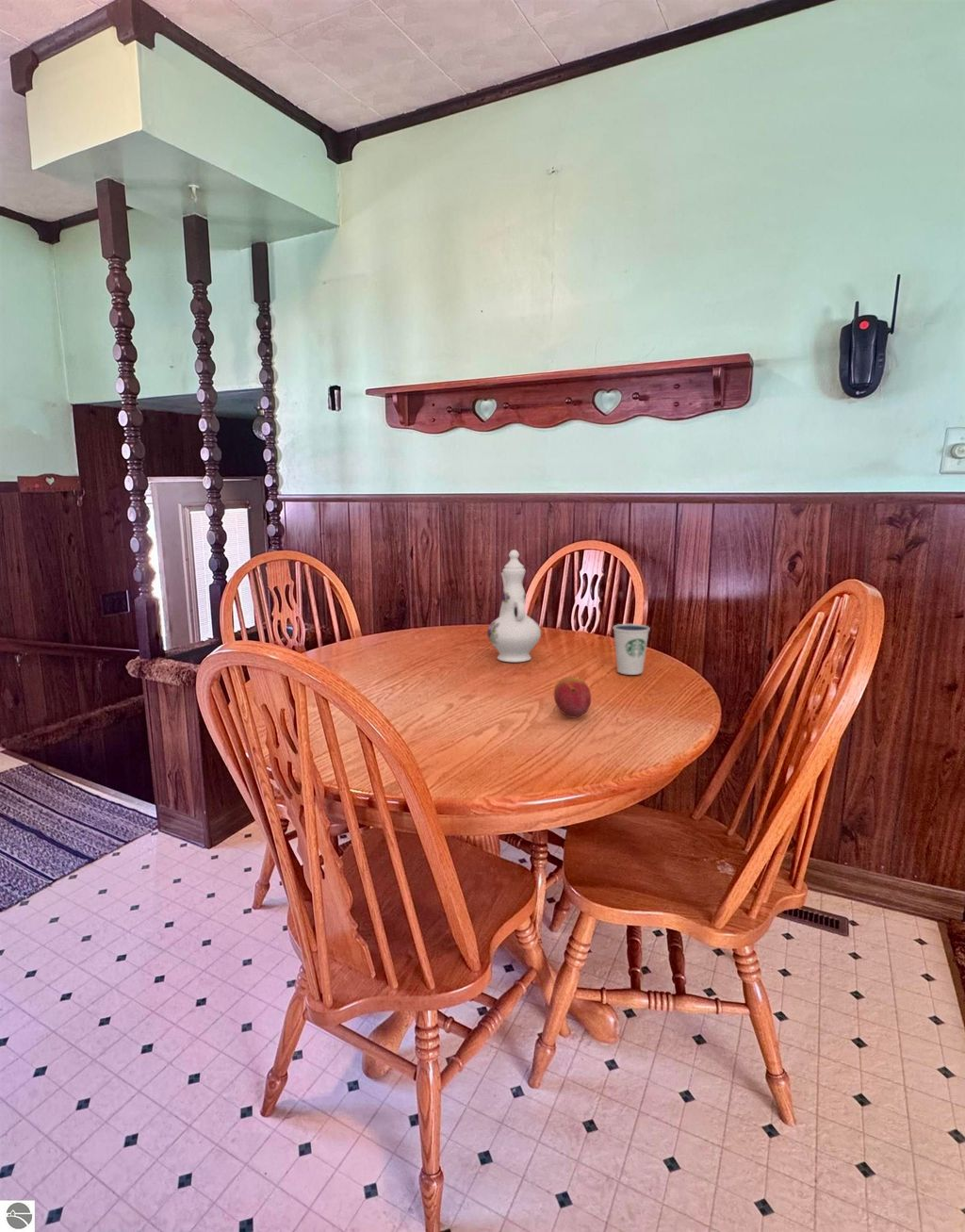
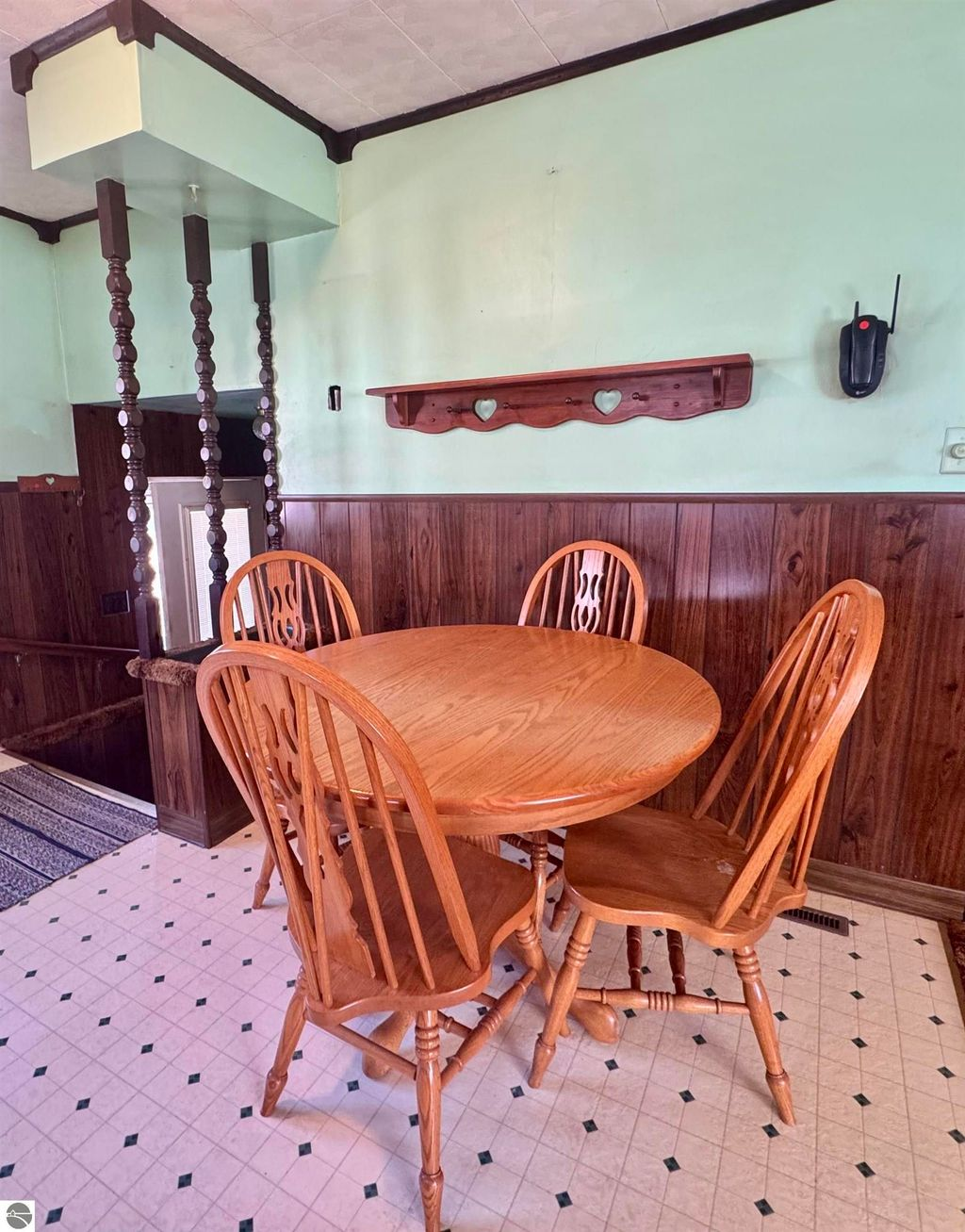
- dixie cup [612,623,651,676]
- fruit [553,676,592,718]
- chinaware [486,549,542,663]
